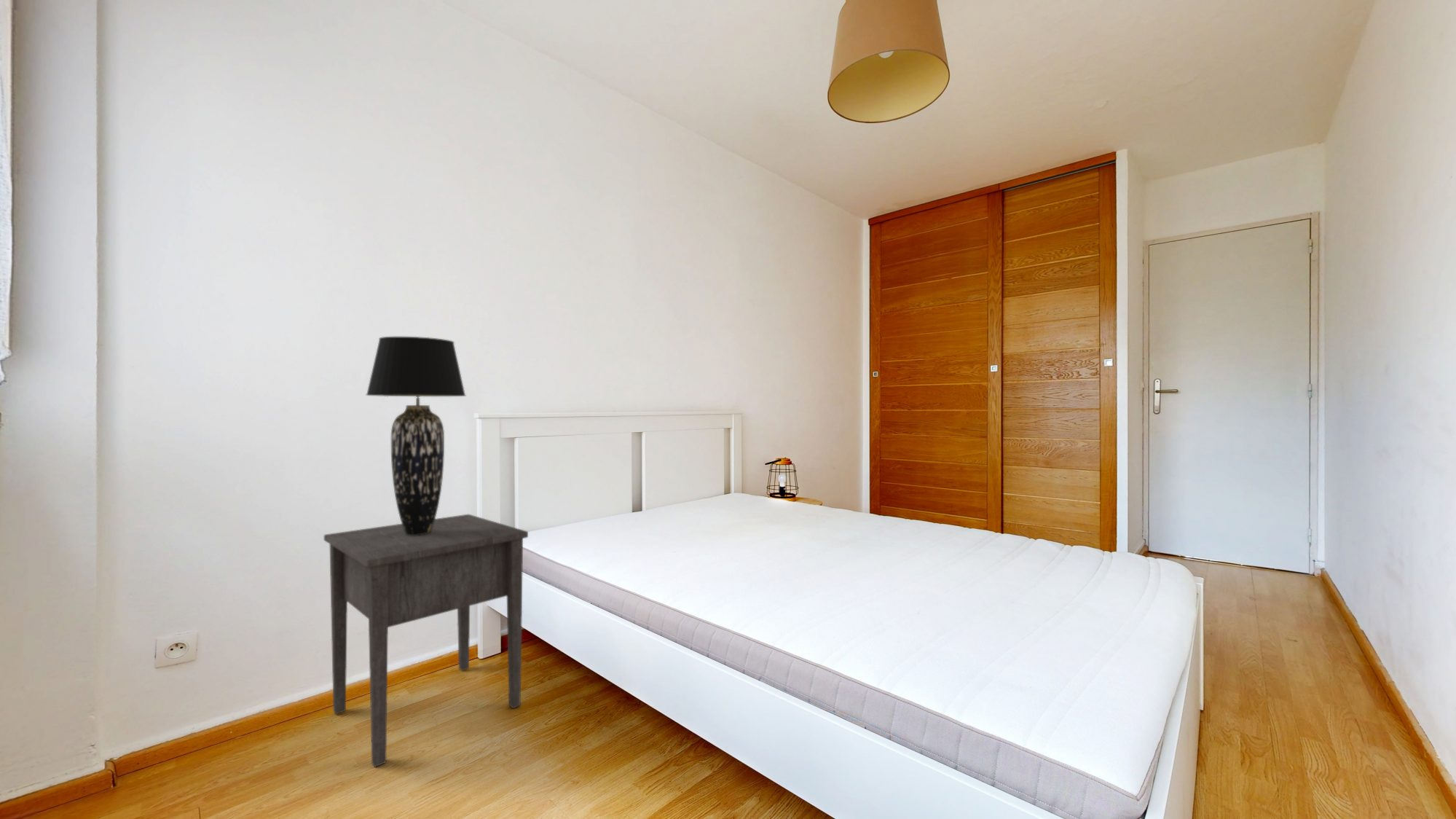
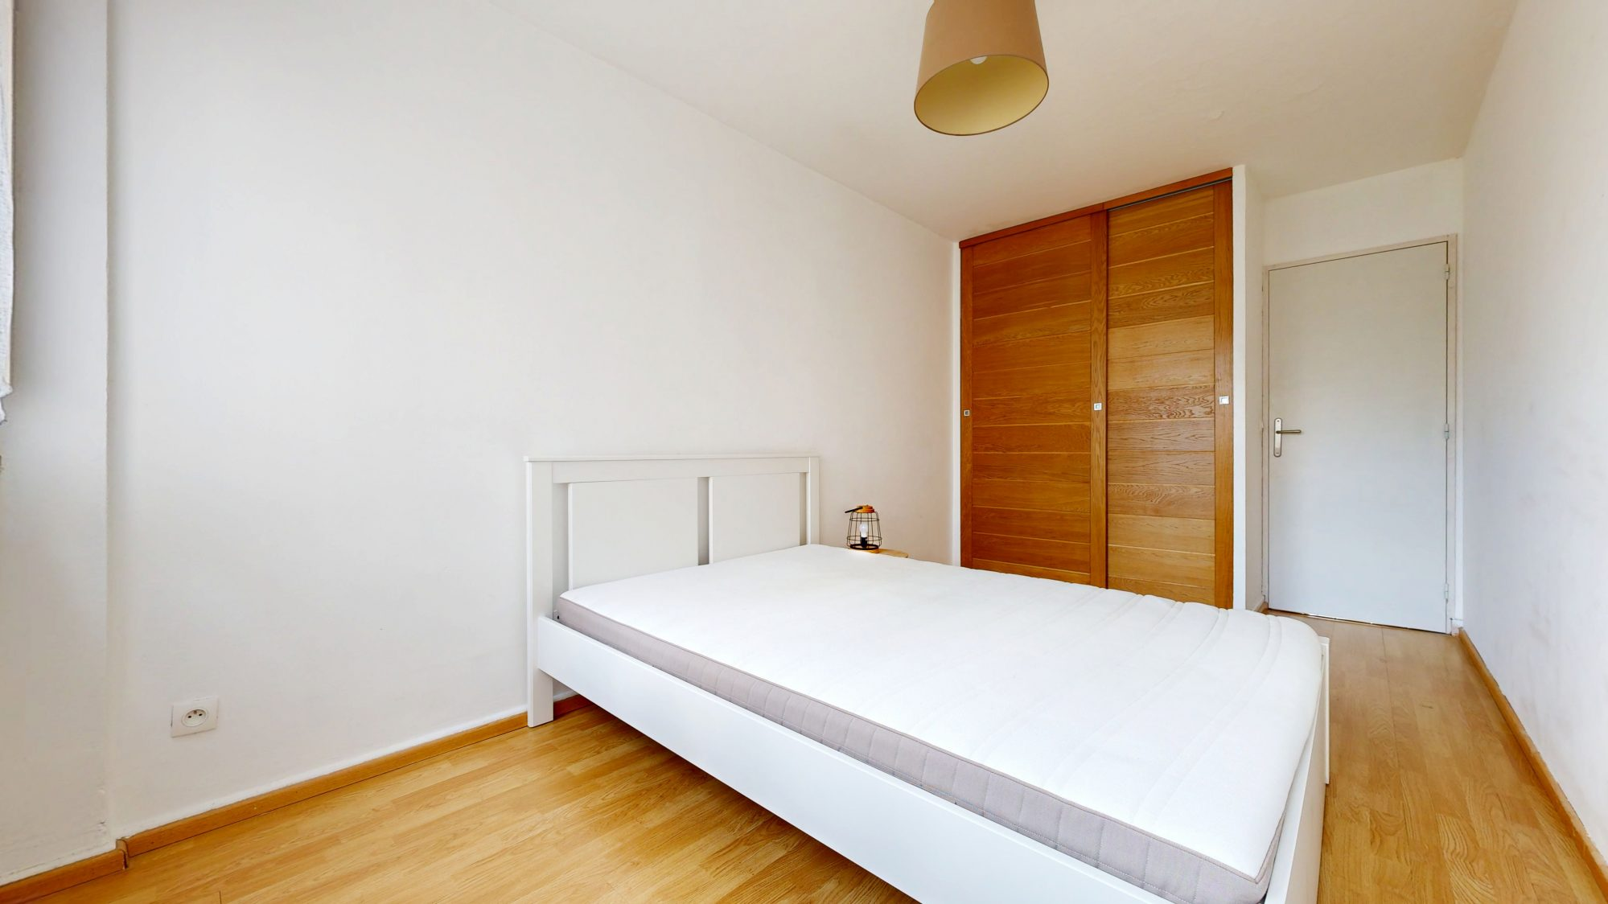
- table lamp [366,336,467,536]
- nightstand [323,514,529,768]
